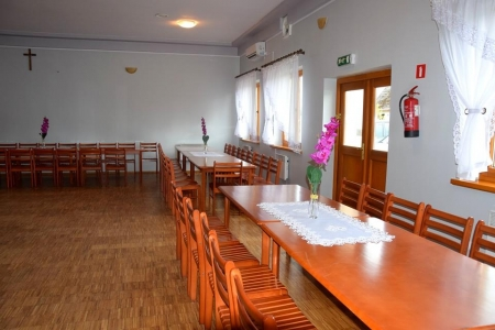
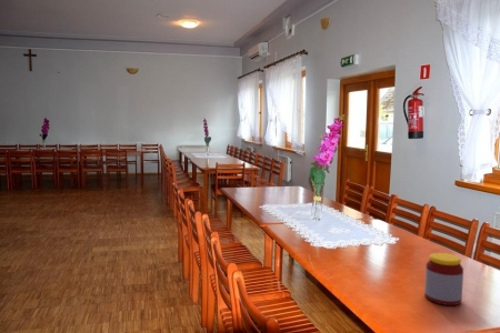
+ jar [423,252,464,306]
